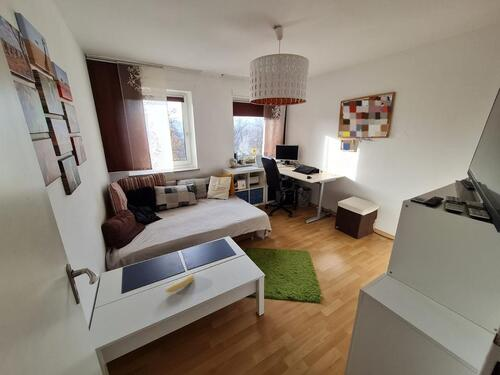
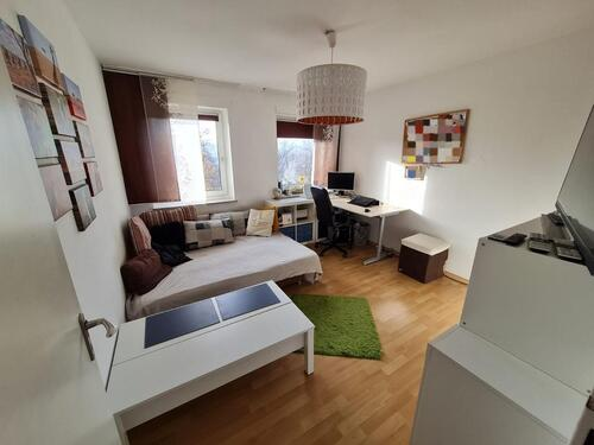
- banana [165,272,195,293]
